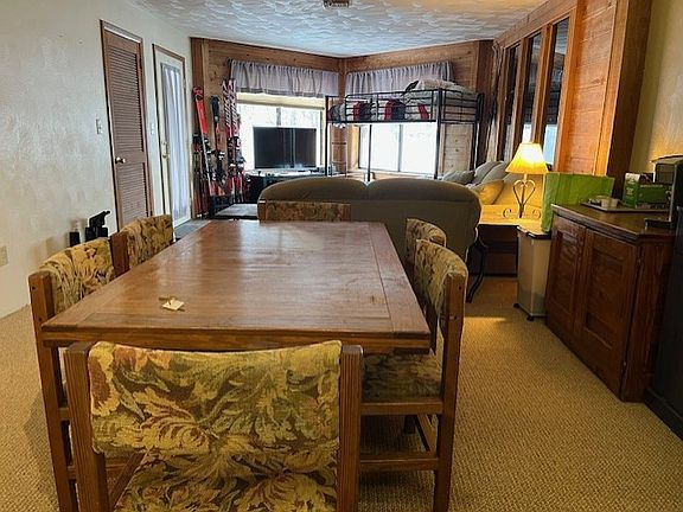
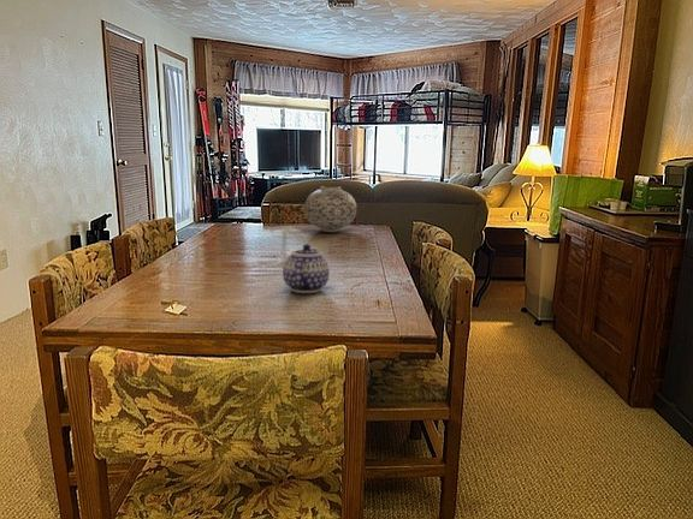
+ teapot [282,243,331,294]
+ vase [303,185,357,233]
